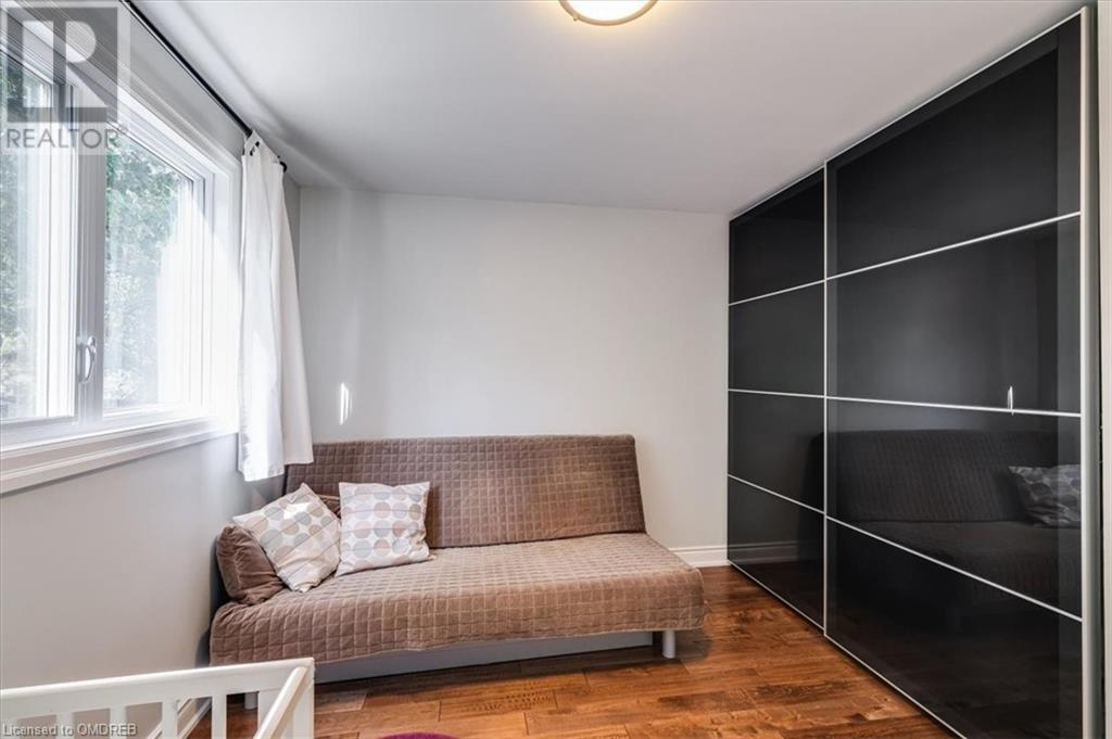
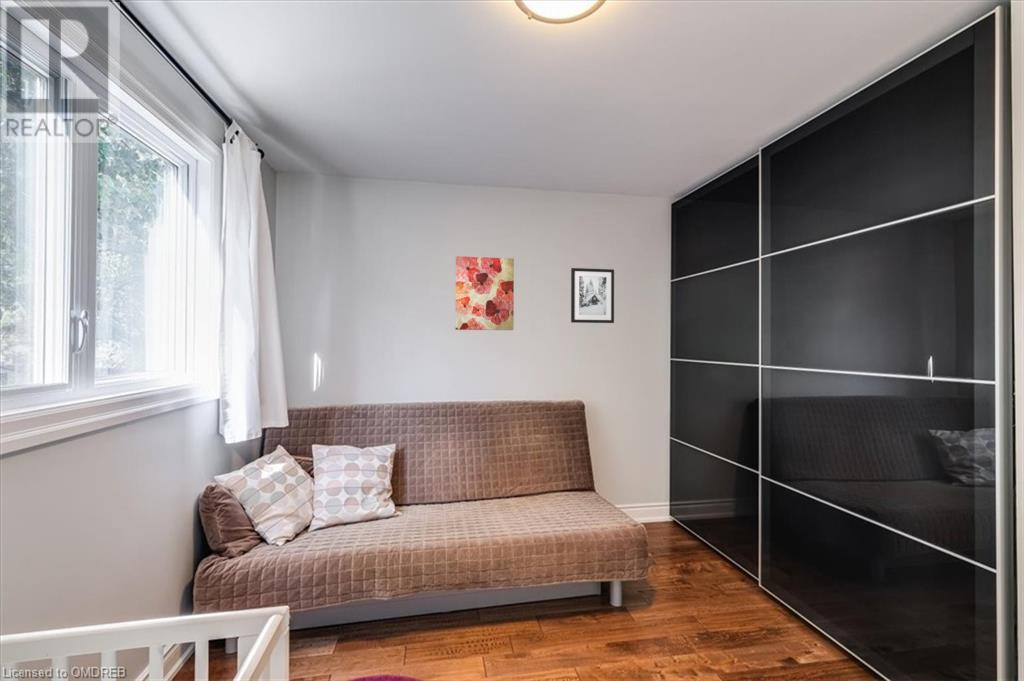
+ wall art [570,267,615,324]
+ wall art [454,255,515,331]
